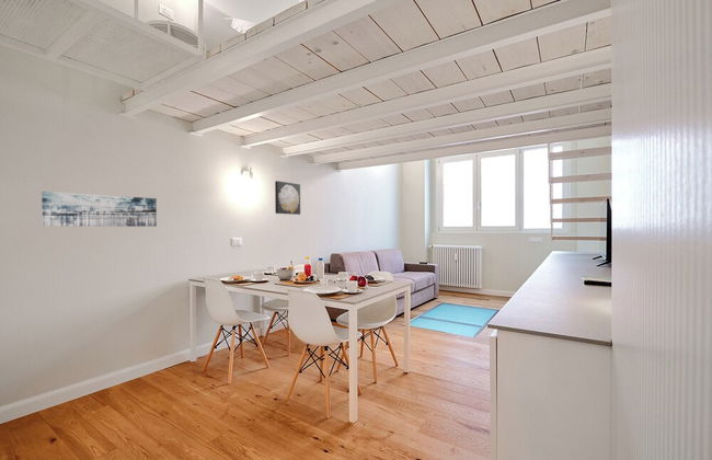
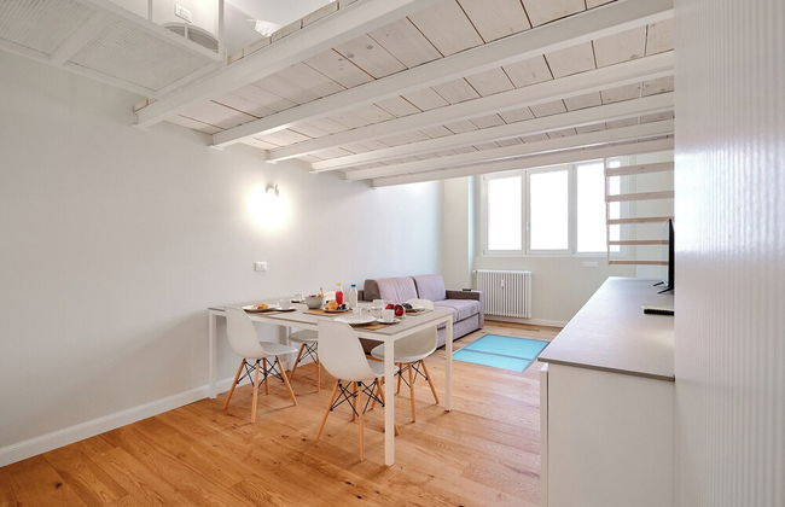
- wall art [274,180,301,216]
- wall art [41,191,158,228]
